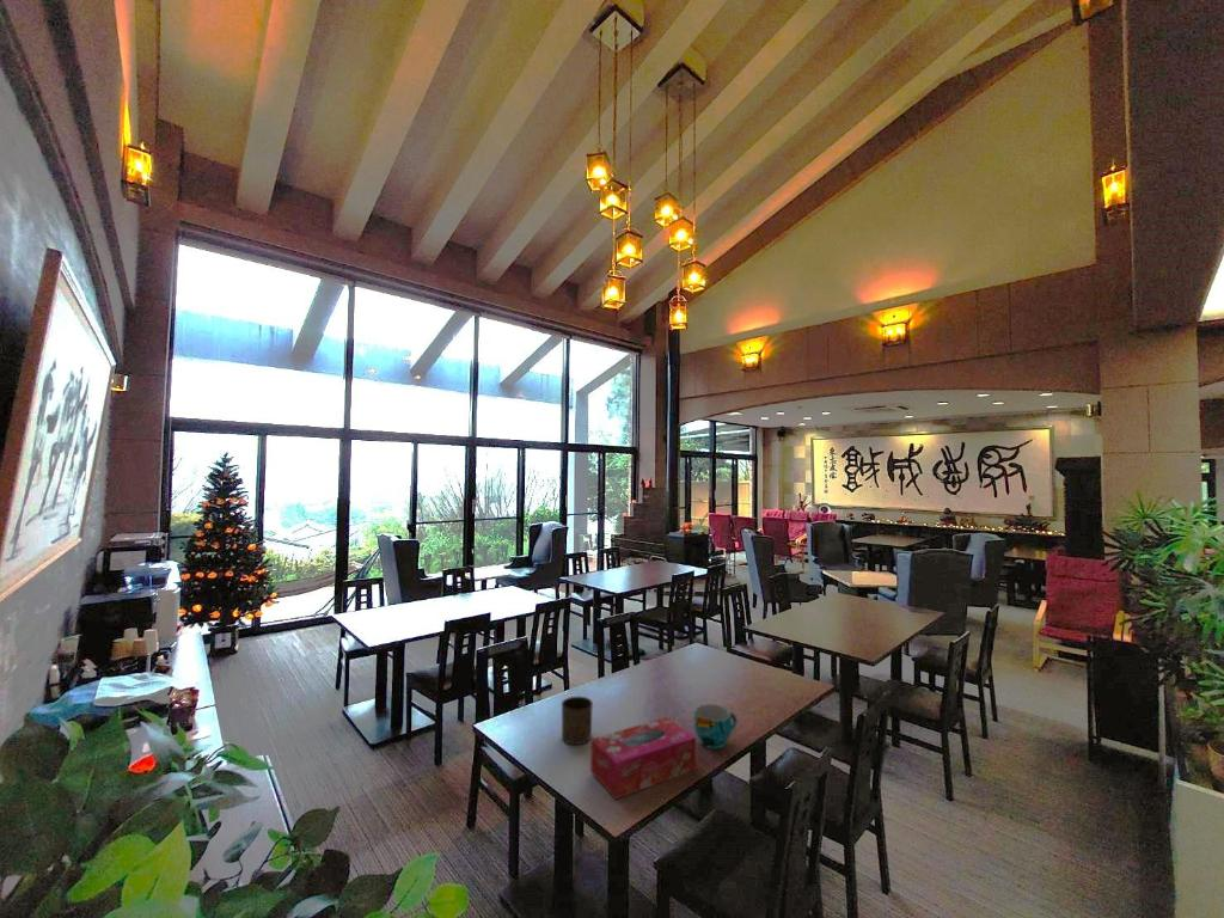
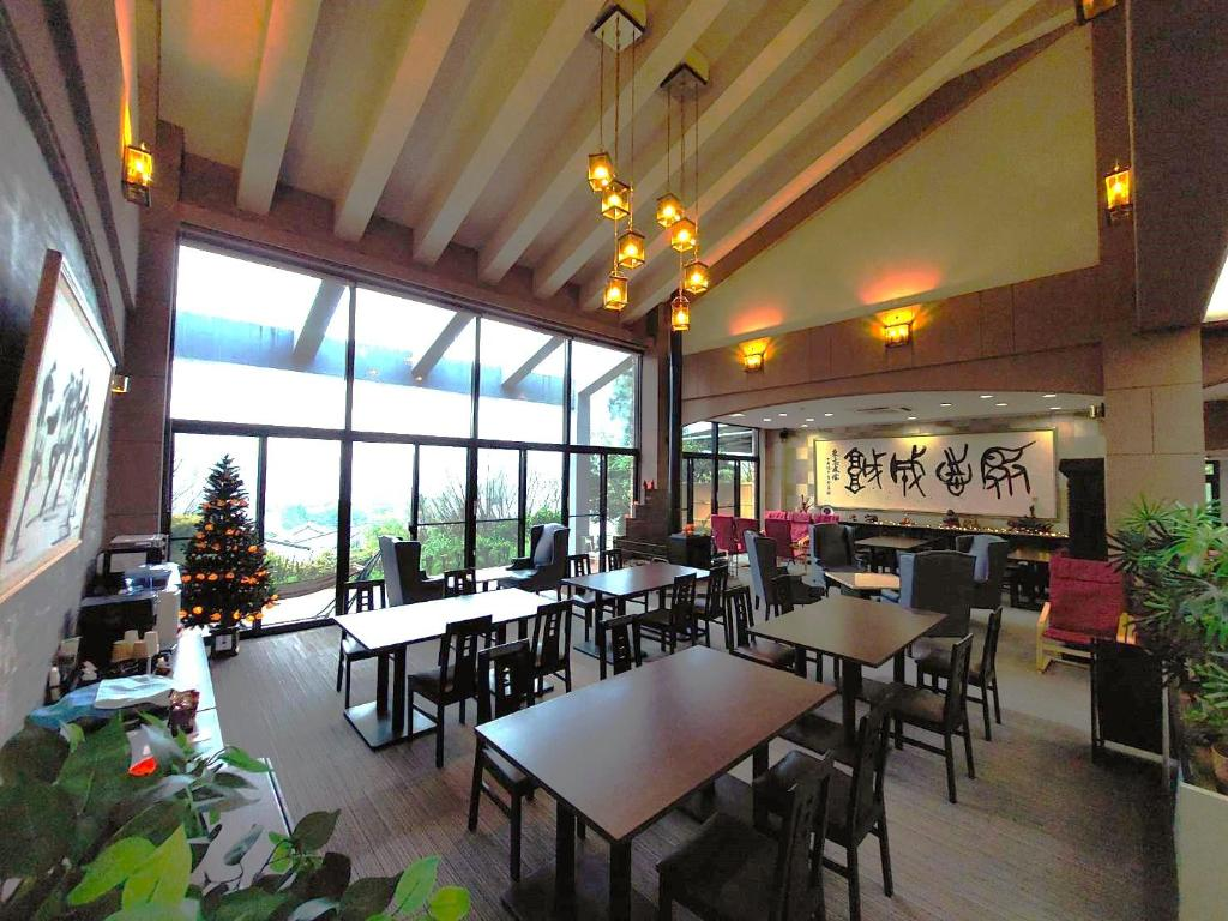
- cup [692,703,739,751]
- cup [561,696,594,746]
- tissue box [589,716,697,801]
